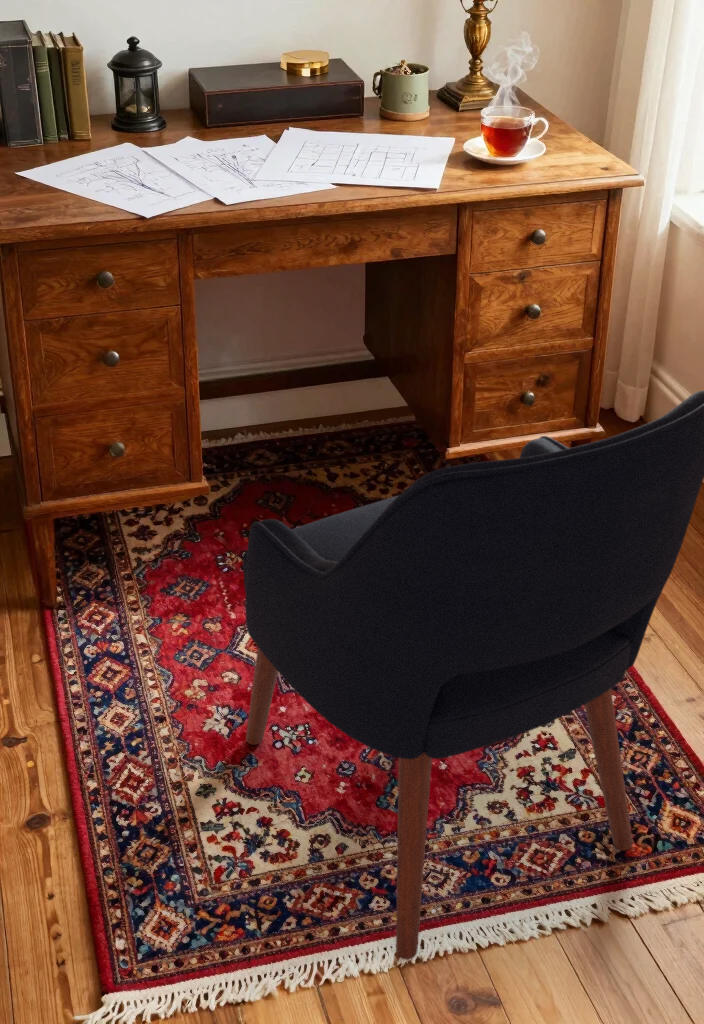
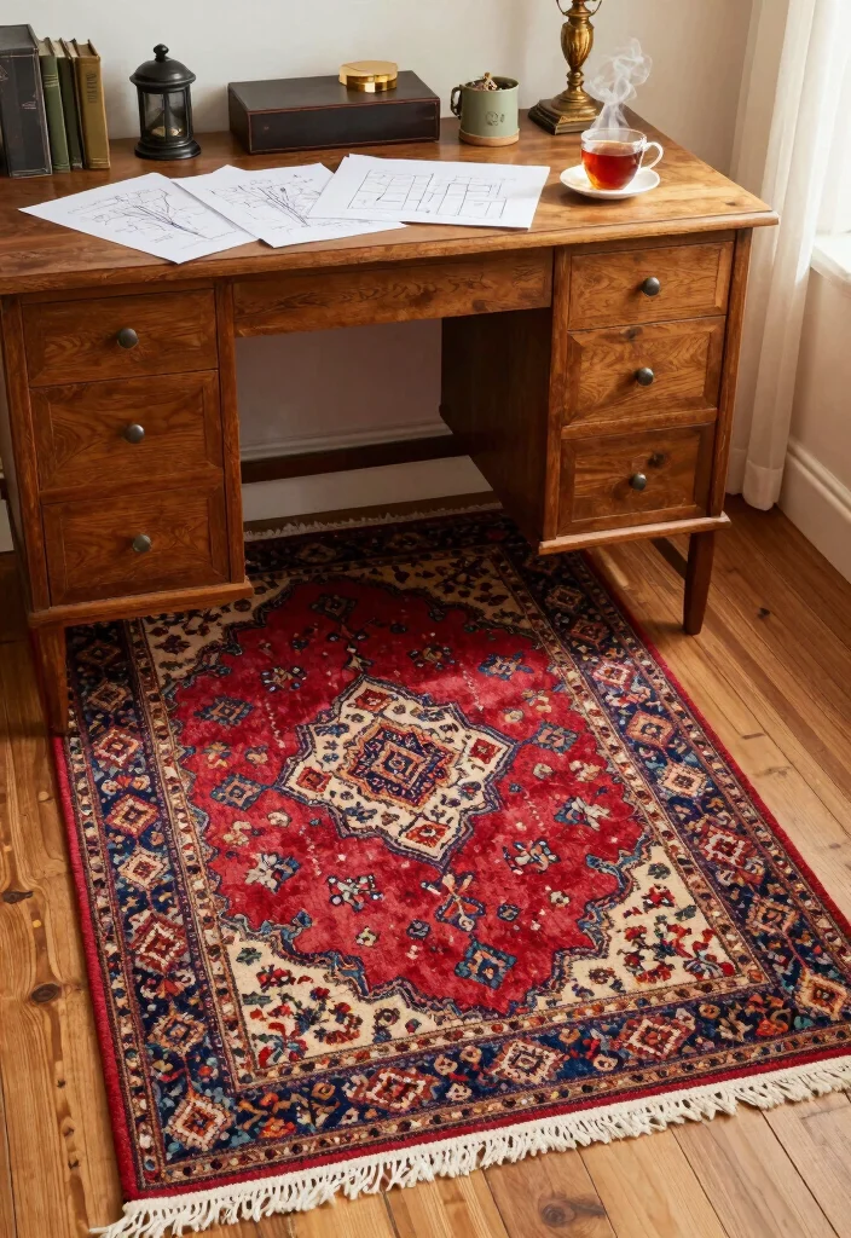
- chair [242,390,704,960]
